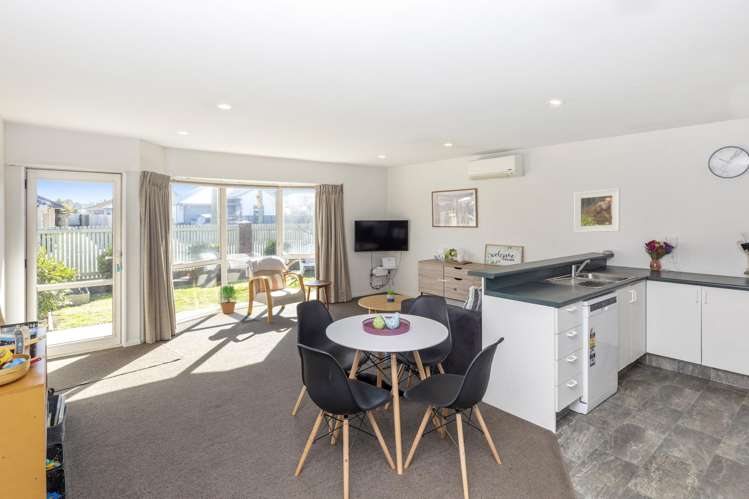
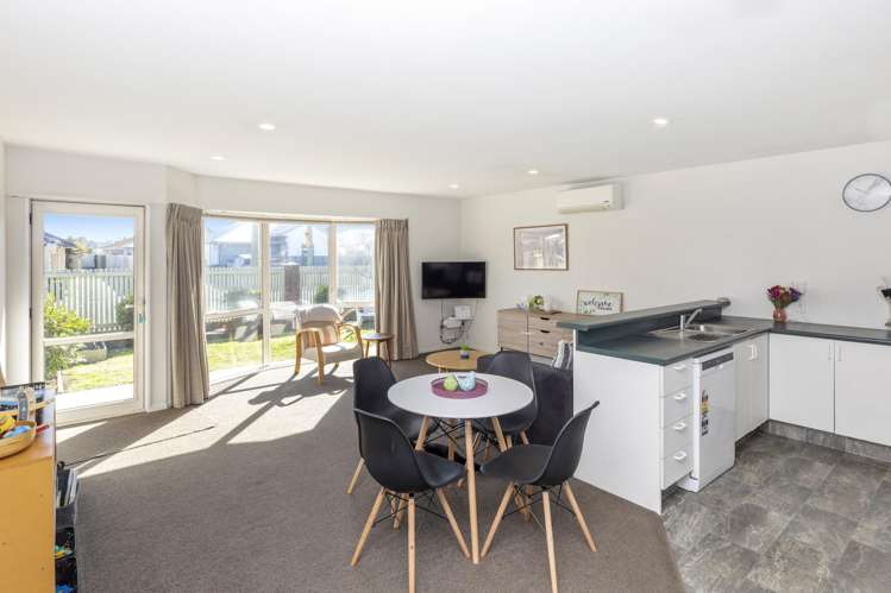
- potted plant [217,284,239,314]
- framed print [573,187,621,234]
